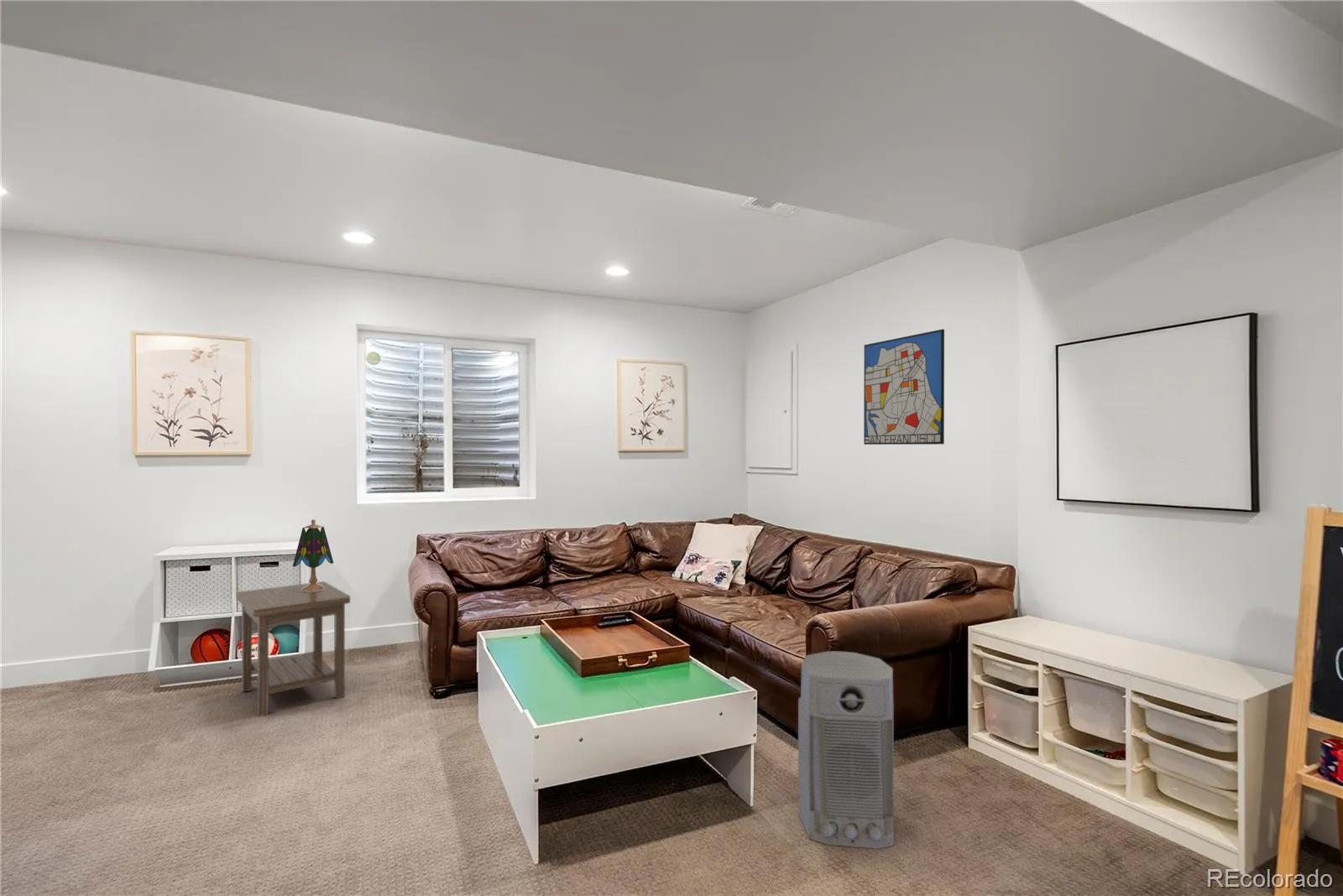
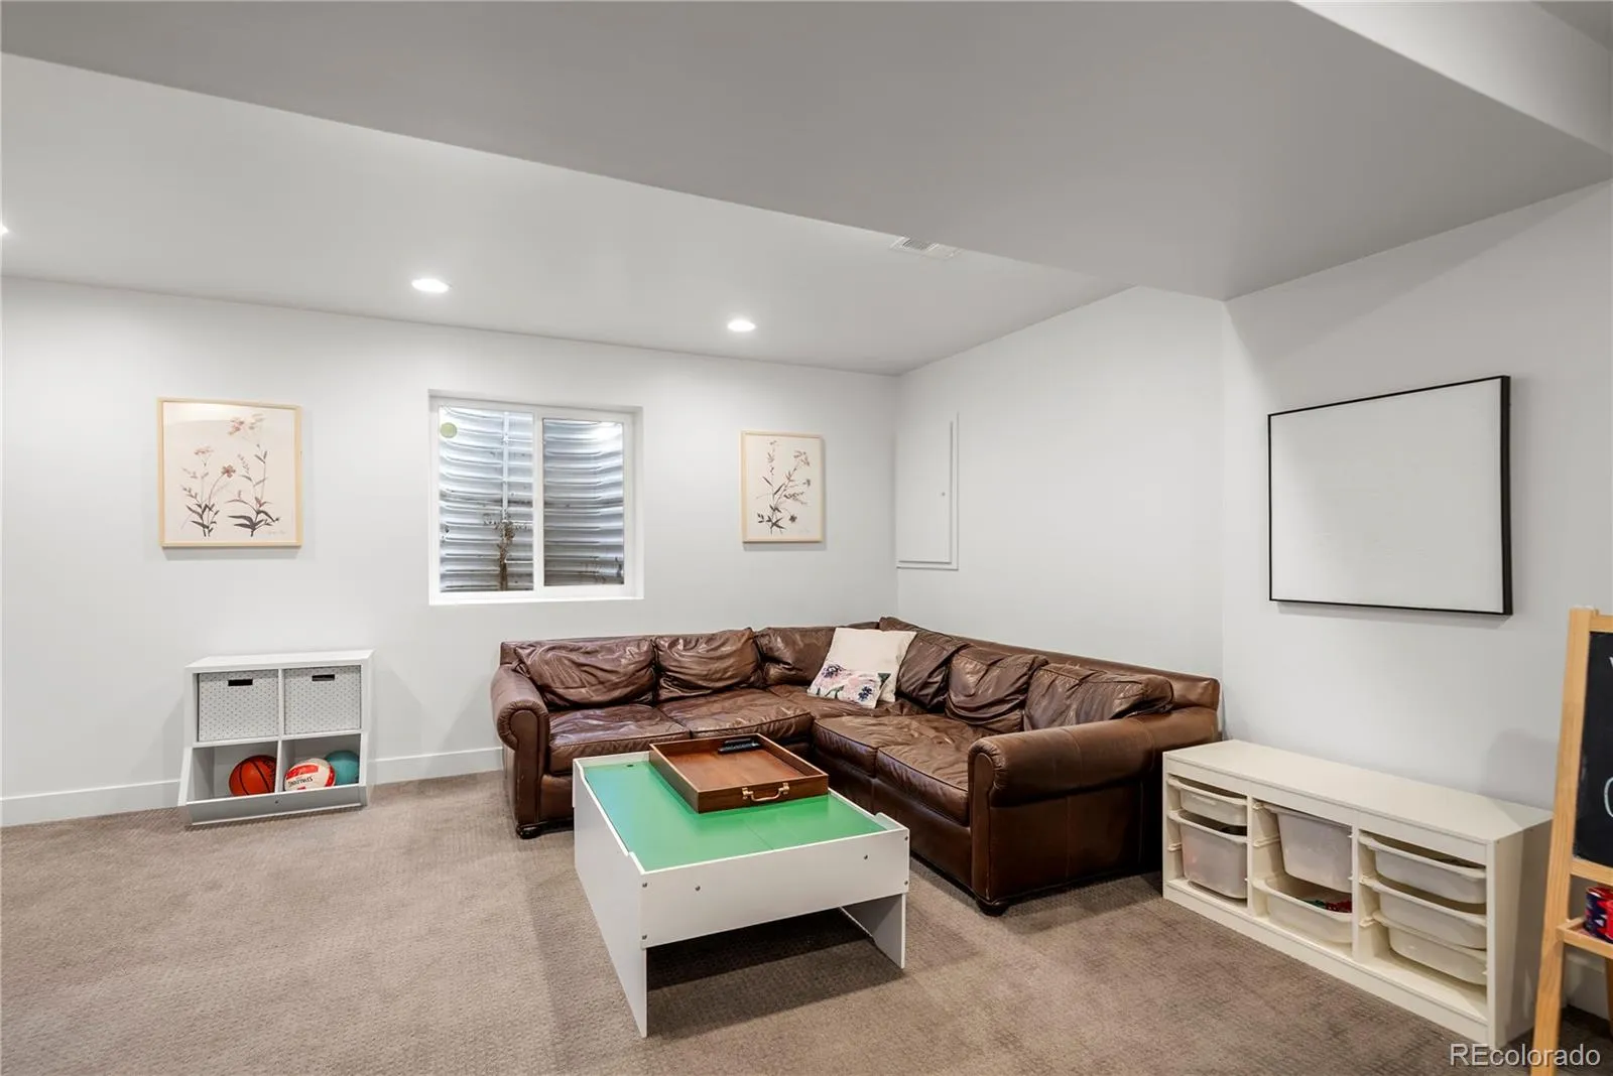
- side table [235,581,351,717]
- wall art [863,328,945,445]
- table lamp [292,518,334,591]
- air purifier [797,650,895,850]
